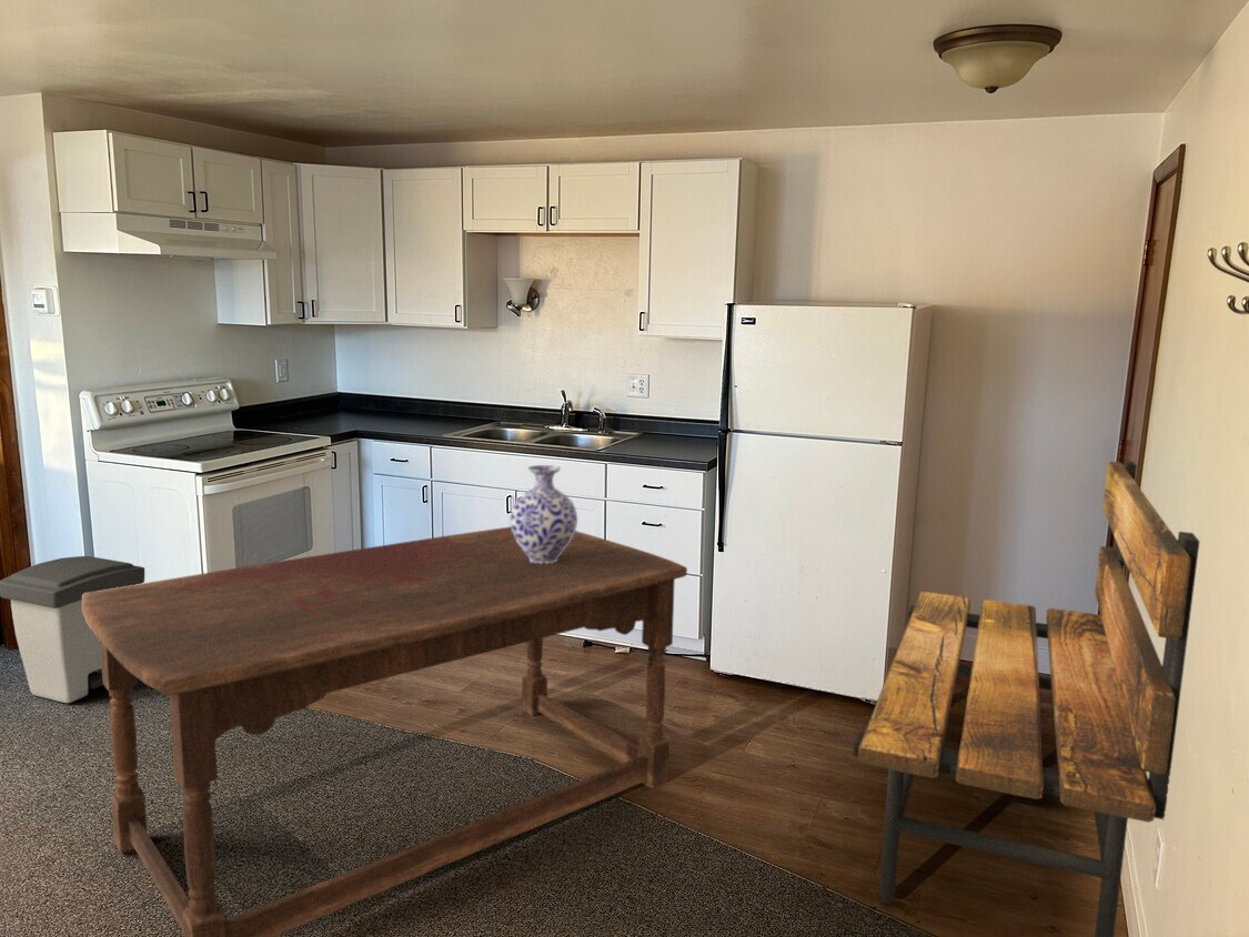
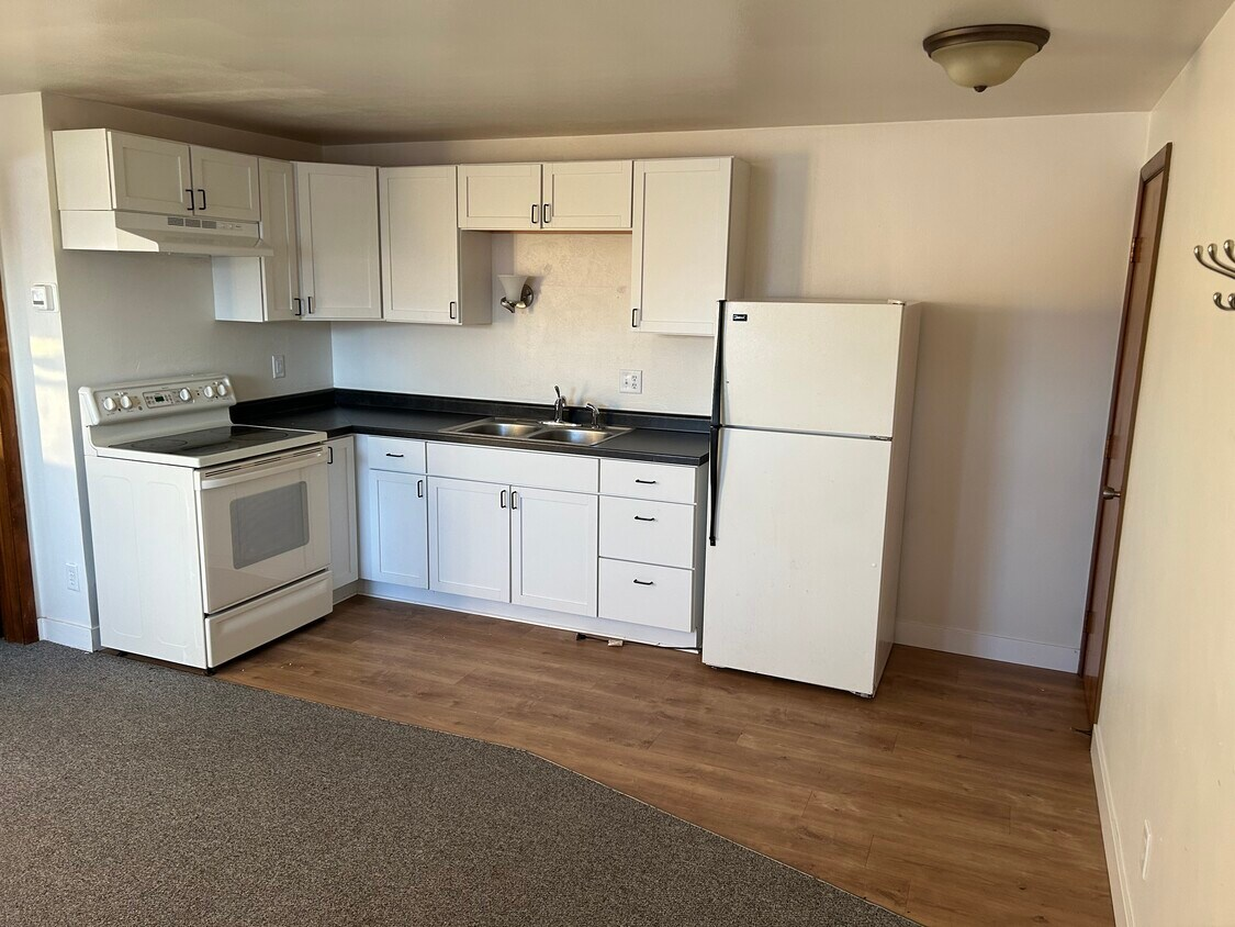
- dining table [82,525,688,937]
- vase [508,464,578,563]
- bench [853,460,1200,937]
- trash can [0,555,145,704]
